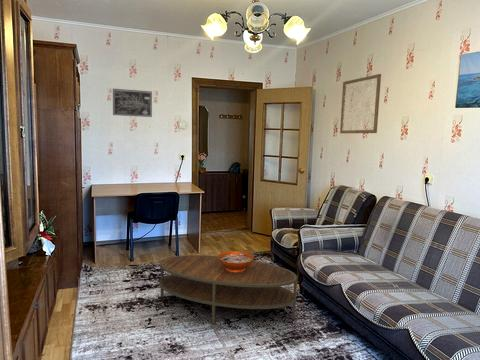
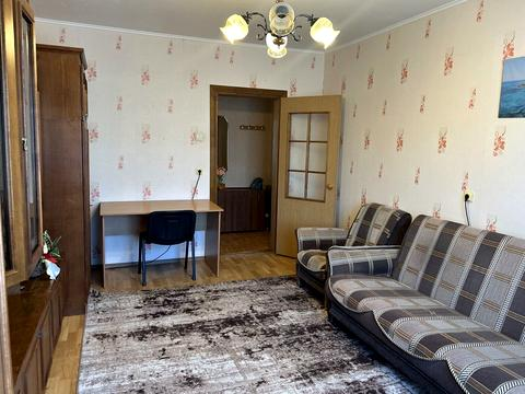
- wall art [112,88,153,118]
- decorative bowl [217,250,255,272]
- coffee table [158,254,298,325]
- wall art [339,73,382,134]
